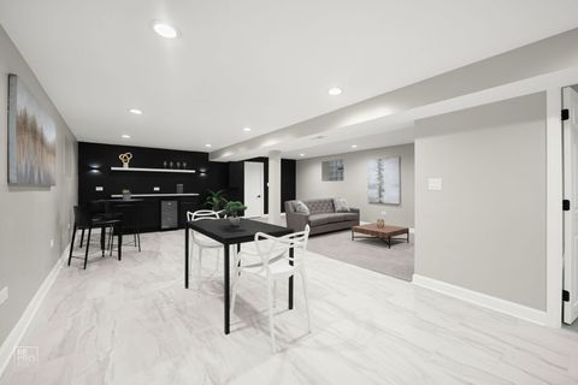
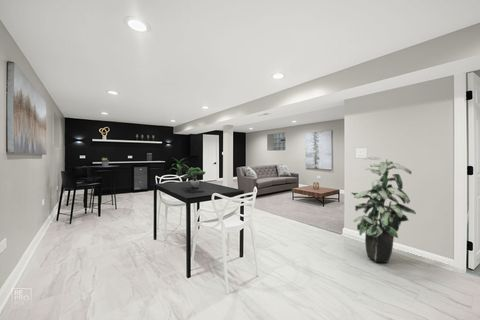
+ indoor plant [350,156,417,264]
